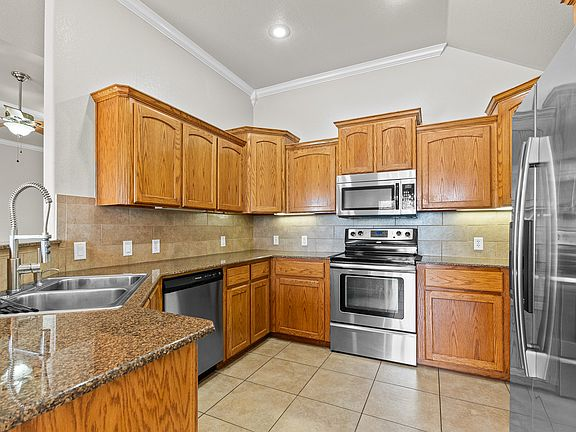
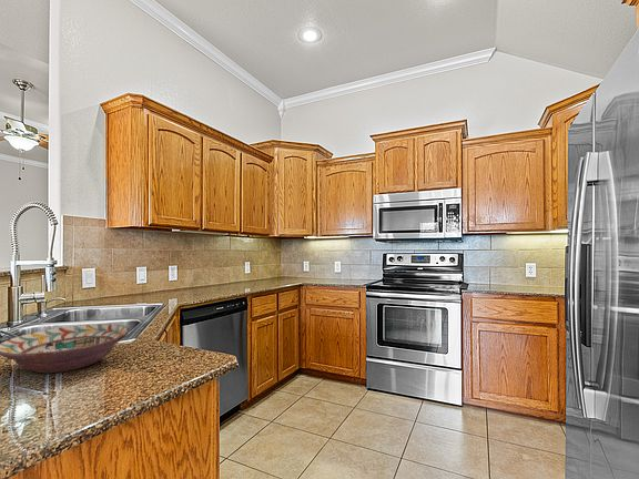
+ decorative bowl [0,323,131,374]
